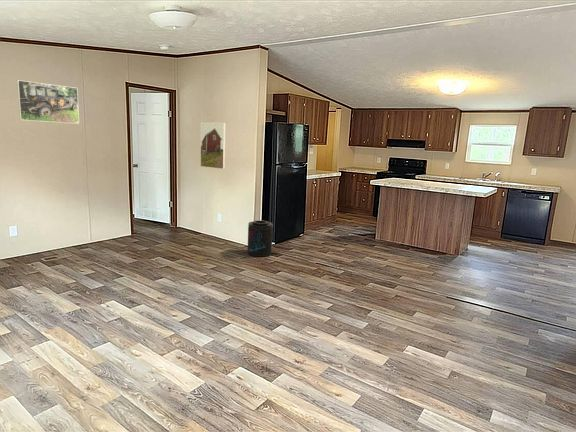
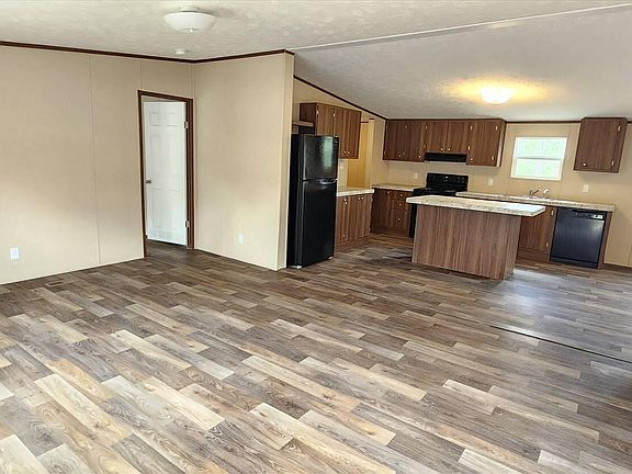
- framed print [199,121,227,170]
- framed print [16,79,80,125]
- supplement container [247,219,274,258]
